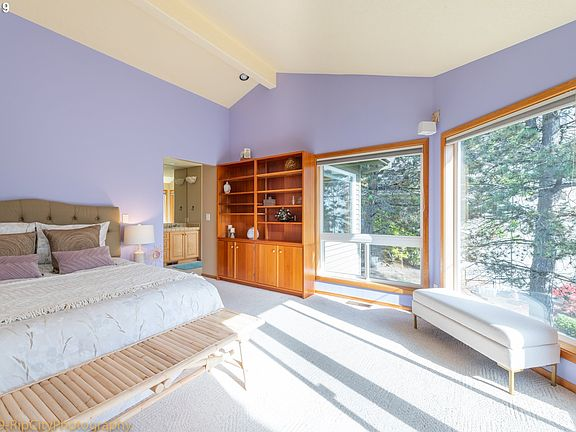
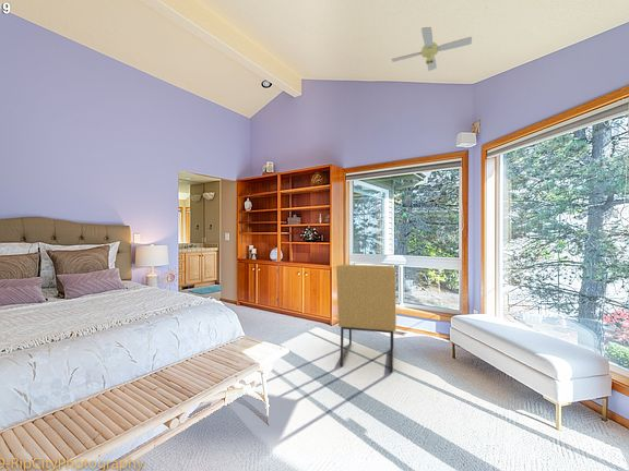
+ ceiling fan [391,26,473,72]
+ chair [335,264,397,374]
